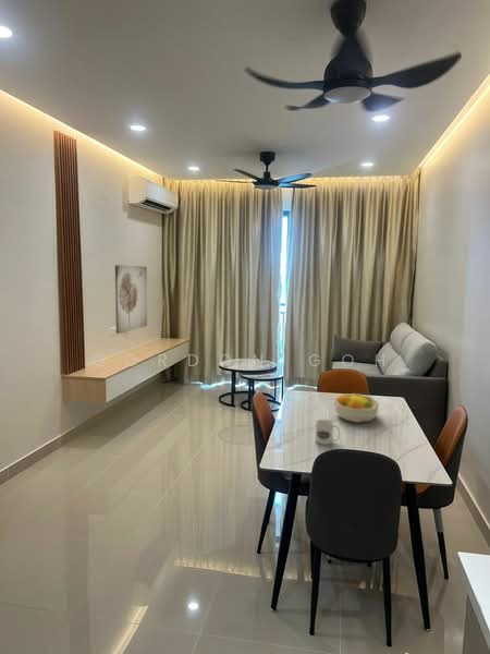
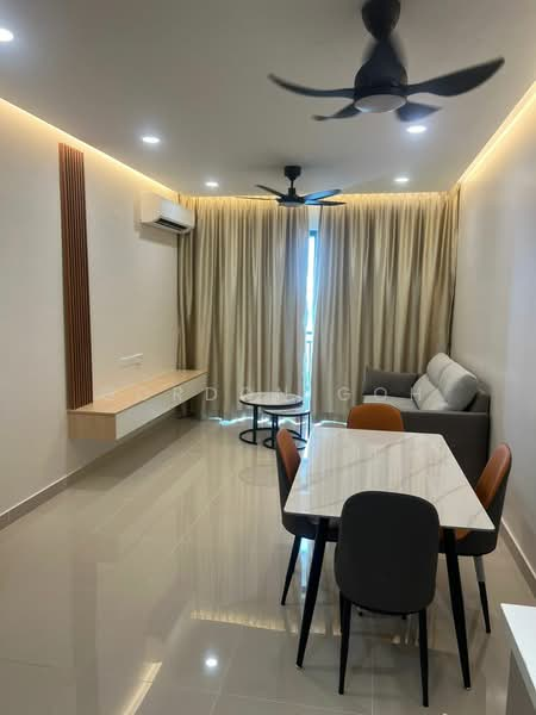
- mug [315,419,341,446]
- fruit bowl [333,392,380,424]
- wall art [114,264,148,335]
